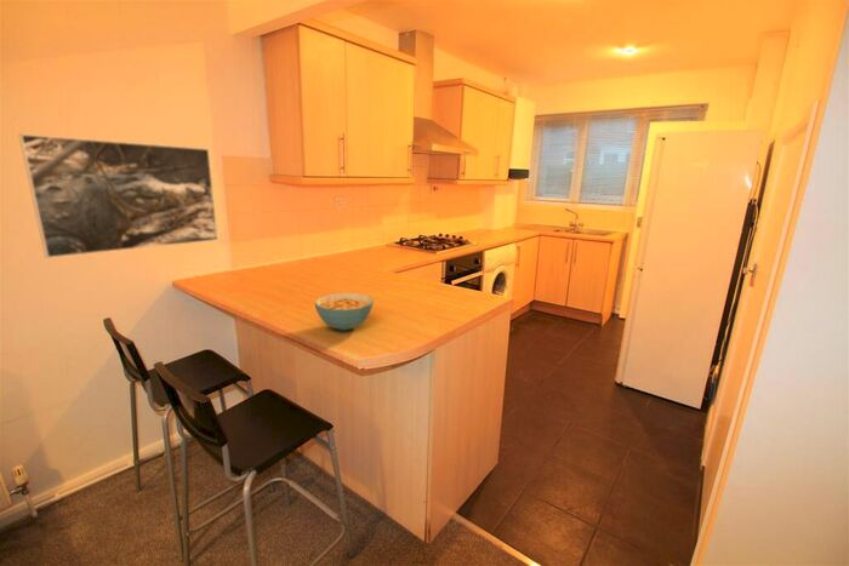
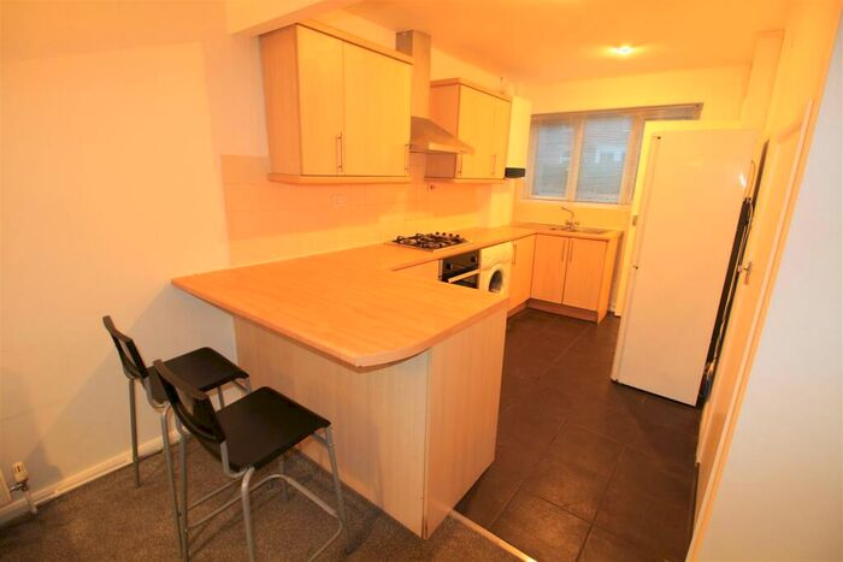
- cereal bowl [313,292,375,332]
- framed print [17,133,220,259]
